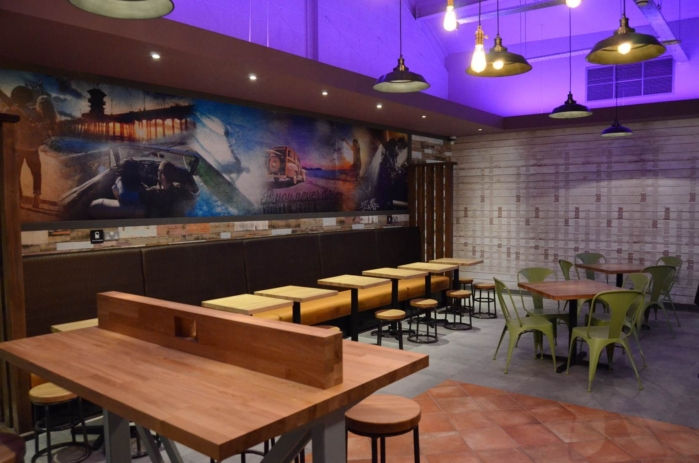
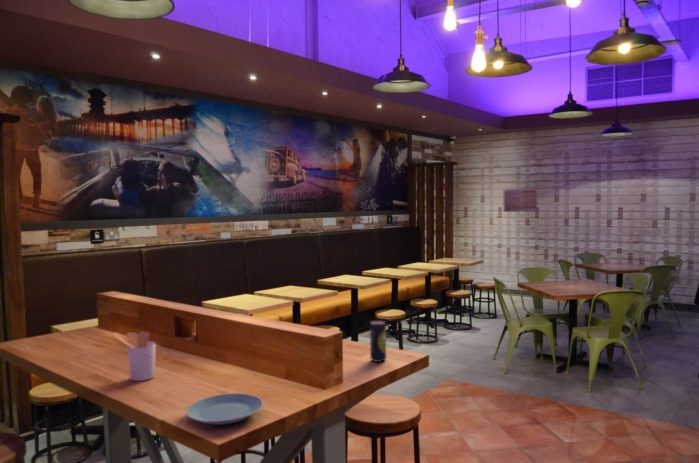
+ utensil holder [112,330,157,382]
+ wall art [503,187,538,213]
+ beverage can [369,320,387,363]
+ plate [185,392,264,426]
